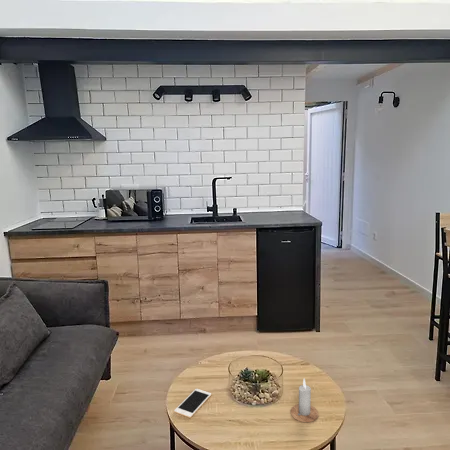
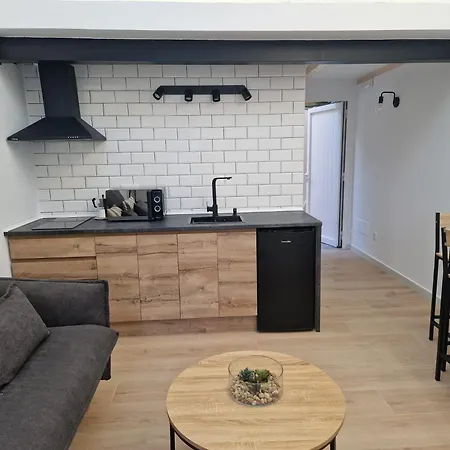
- candle [290,377,319,423]
- cell phone [173,388,212,419]
